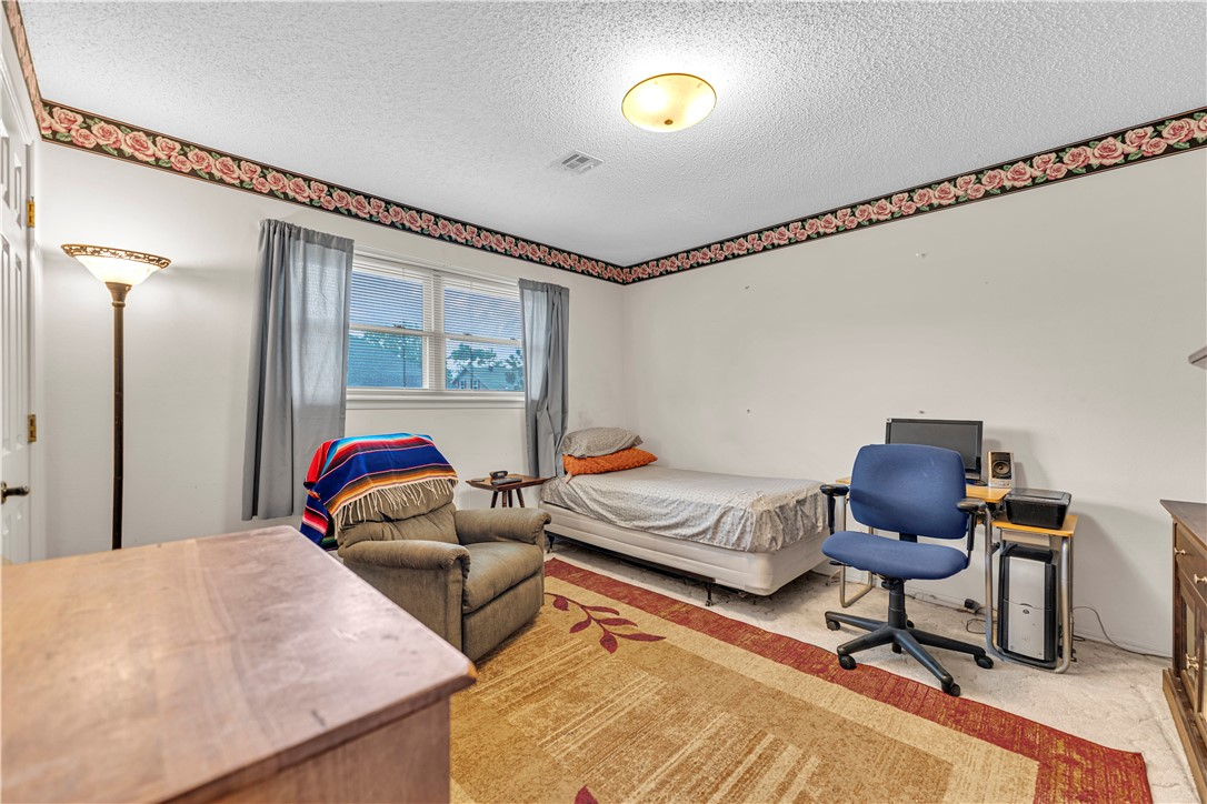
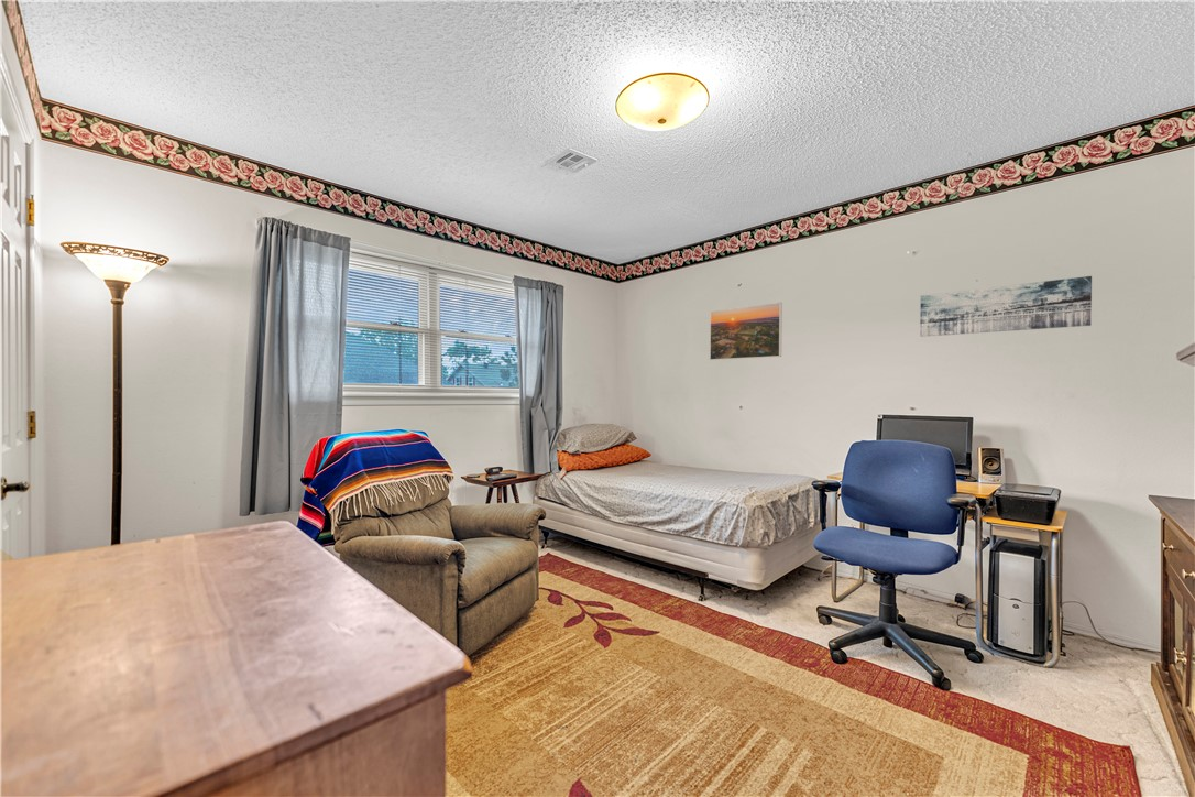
+ wall art [919,275,1093,338]
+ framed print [709,302,783,361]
